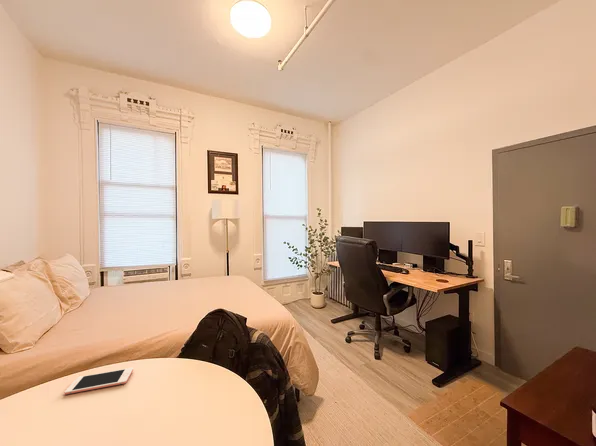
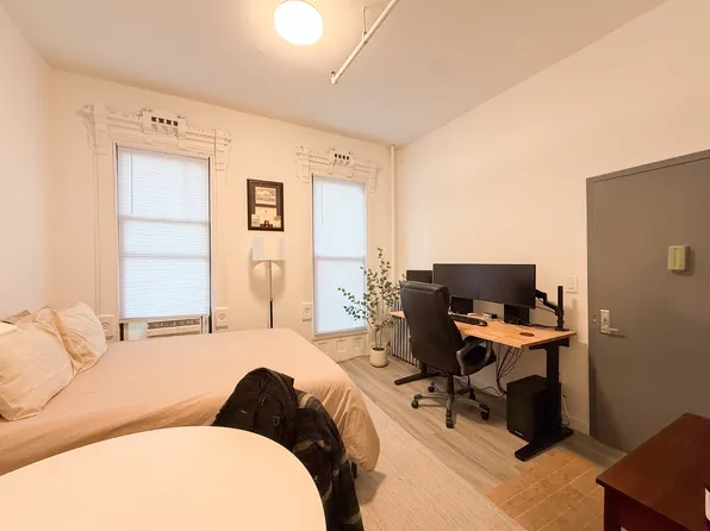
- cell phone [64,367,134,395]
